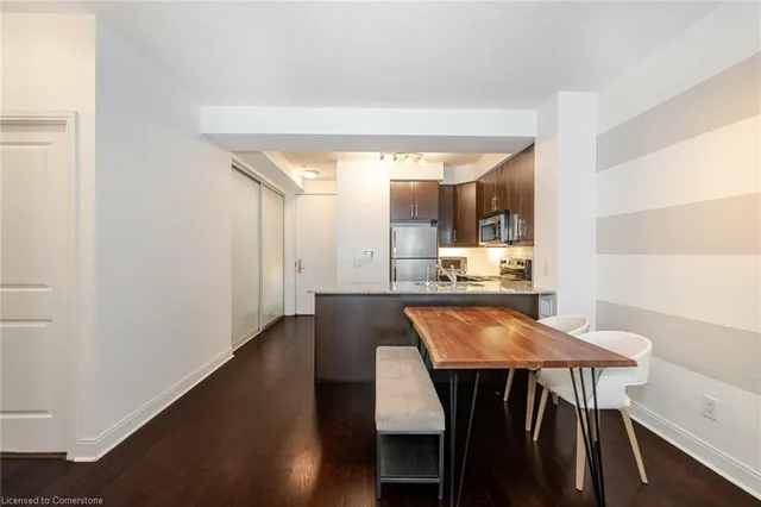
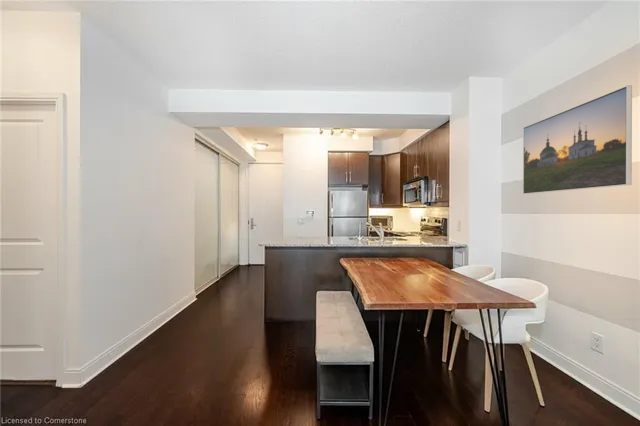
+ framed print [522,84,633,195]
